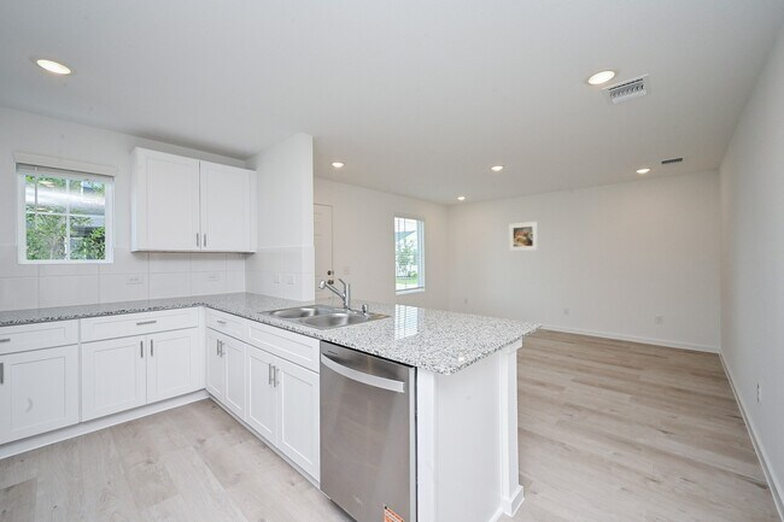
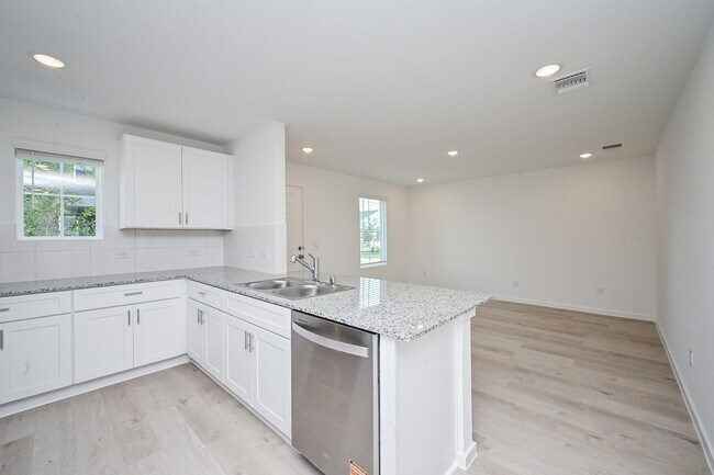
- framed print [508,221,539,252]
